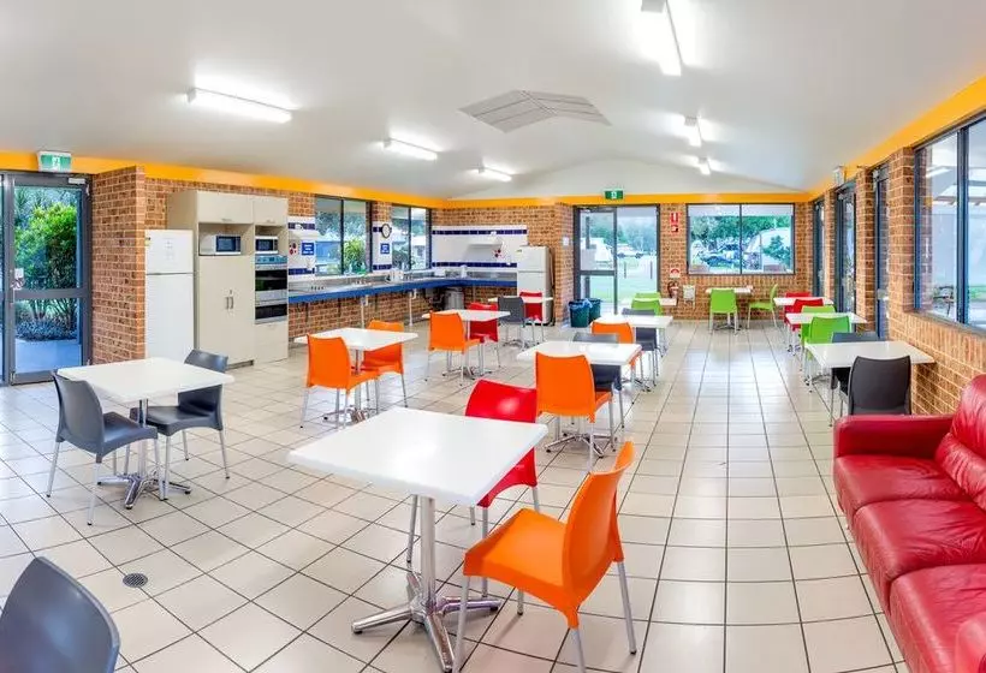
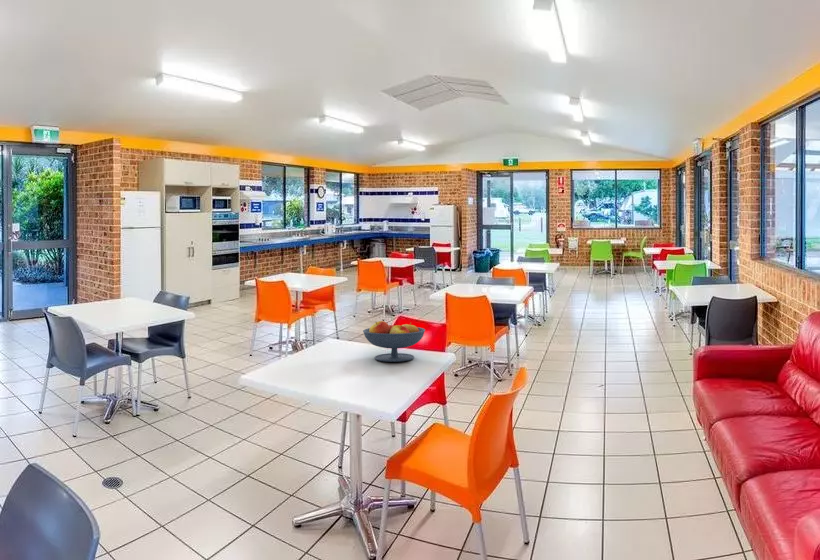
+ fruit bowl [362,320,426,363]
